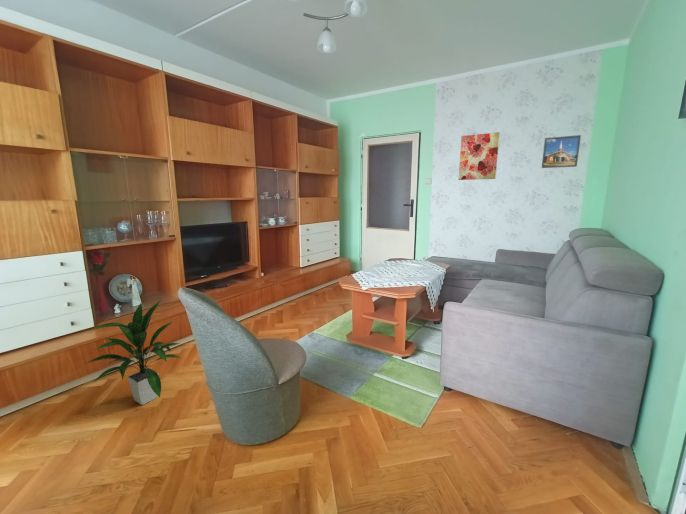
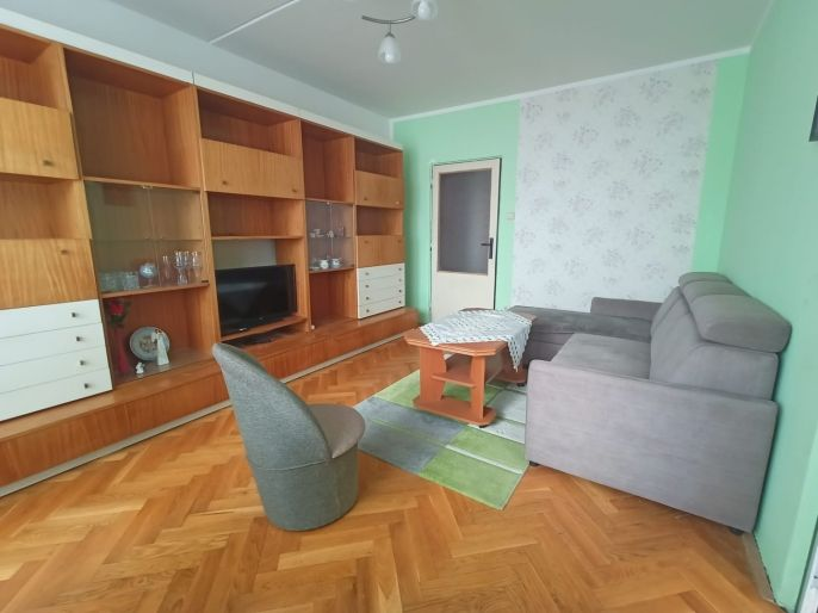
- wall art [458,131,501,181]
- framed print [541,134,582,169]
- indoor plant [84,299,182,406]
